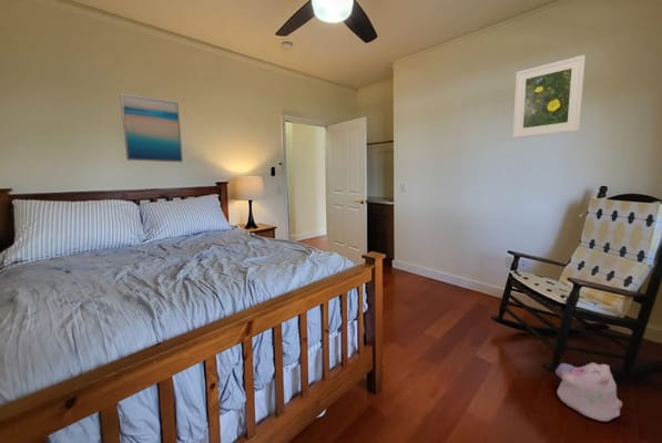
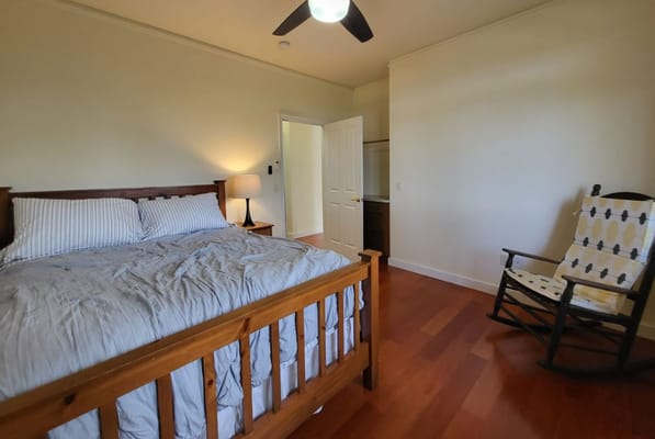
- wall art [120,93,184,163]
- plush toy [554,362,623,422]
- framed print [512,54,587,140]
